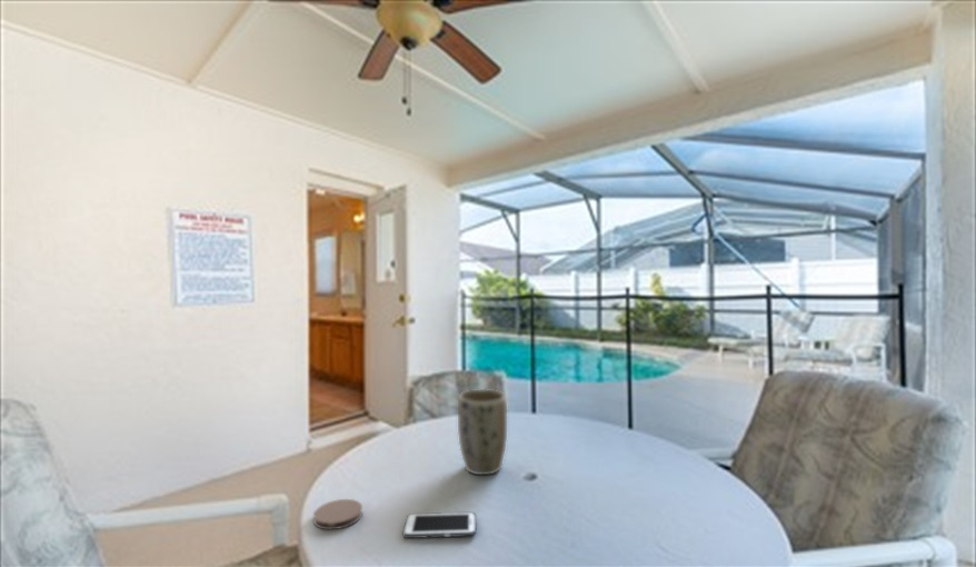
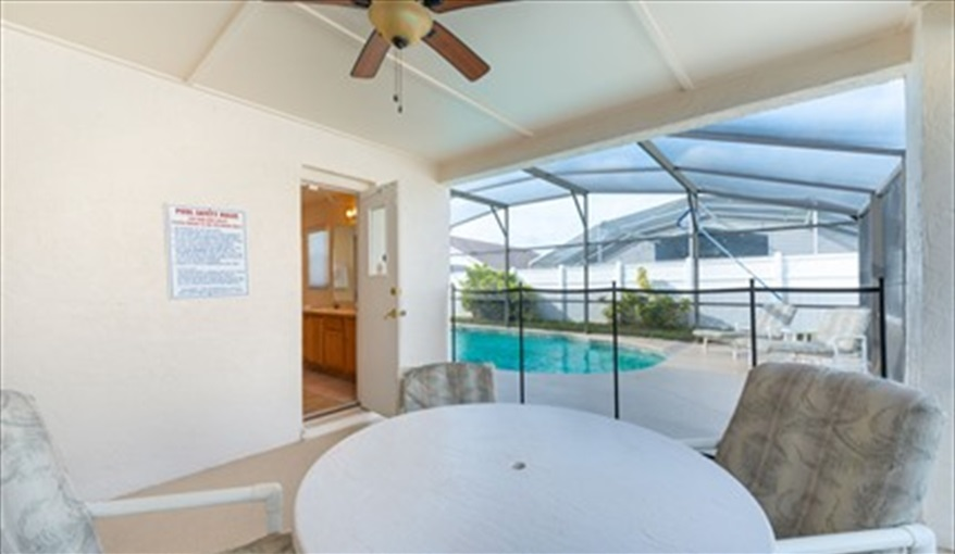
- plant pot [457,388,508,476]
- coaster [312,498,363,530]
- cell phone [402,511,477,539]
